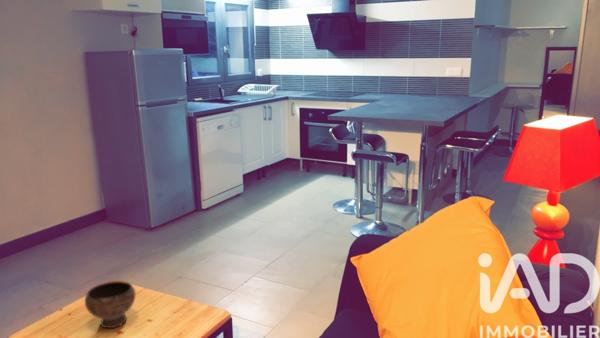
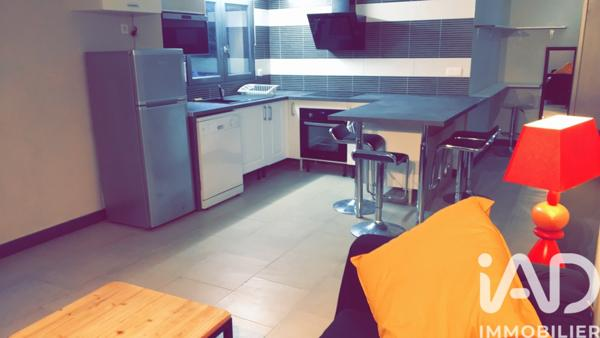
- bowl [84,280,136,329]
